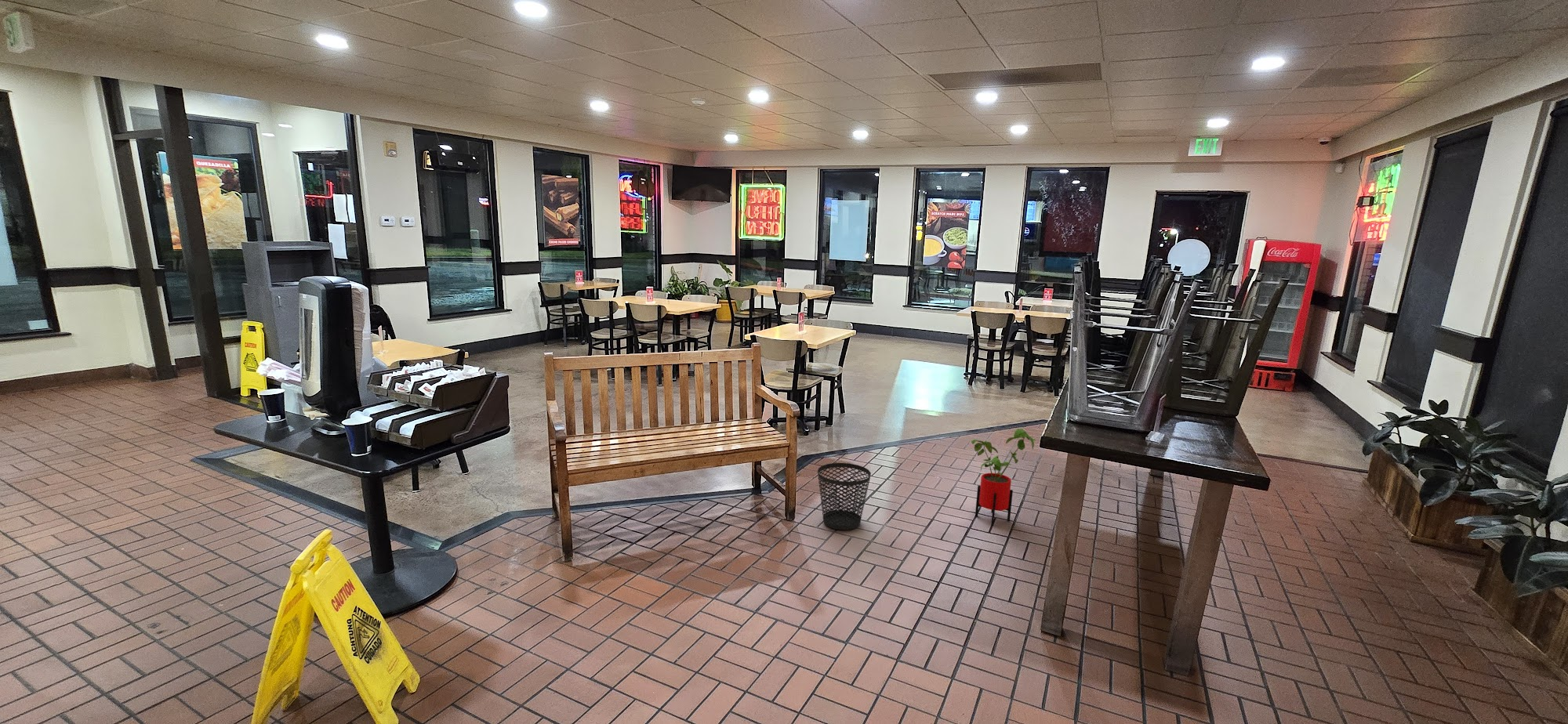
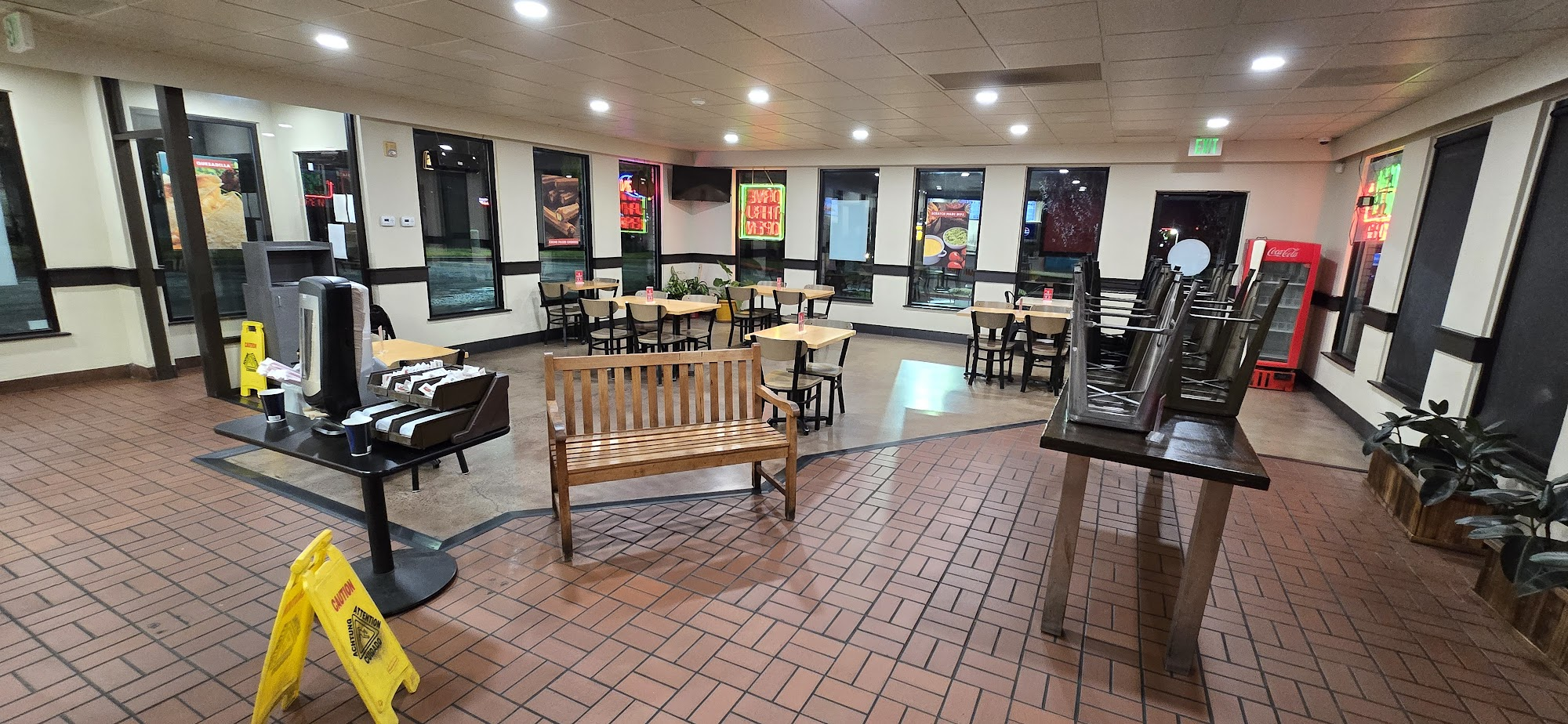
- wastebasket [817,462,872,531]
- house plant [971,428,1036,526]
